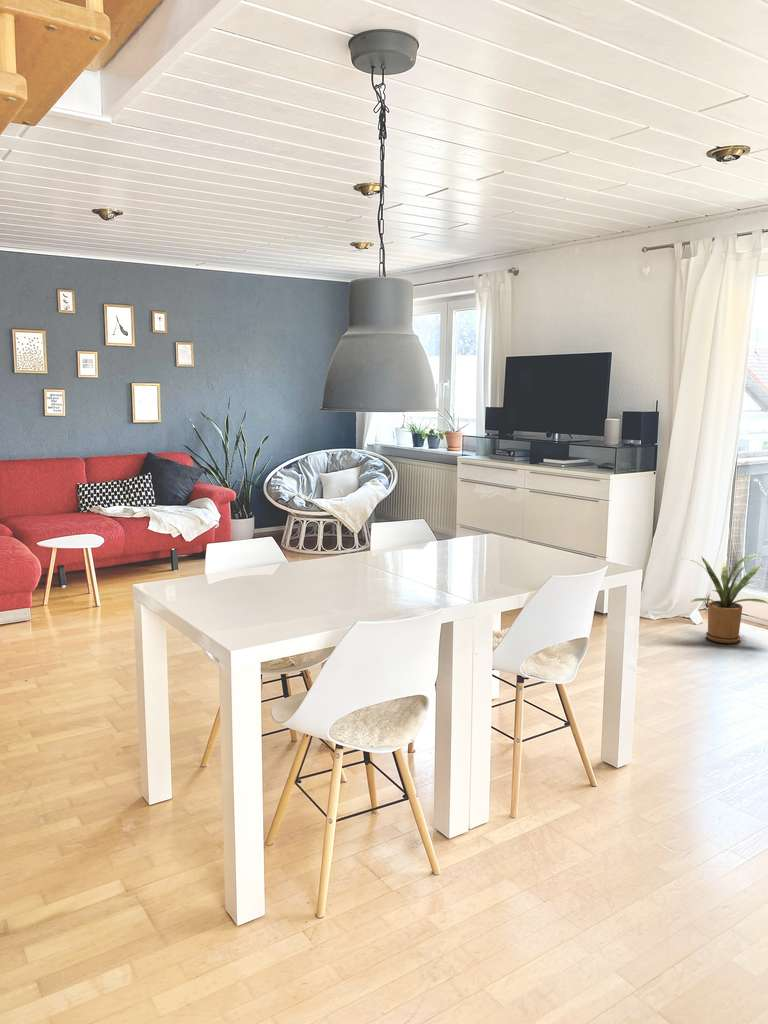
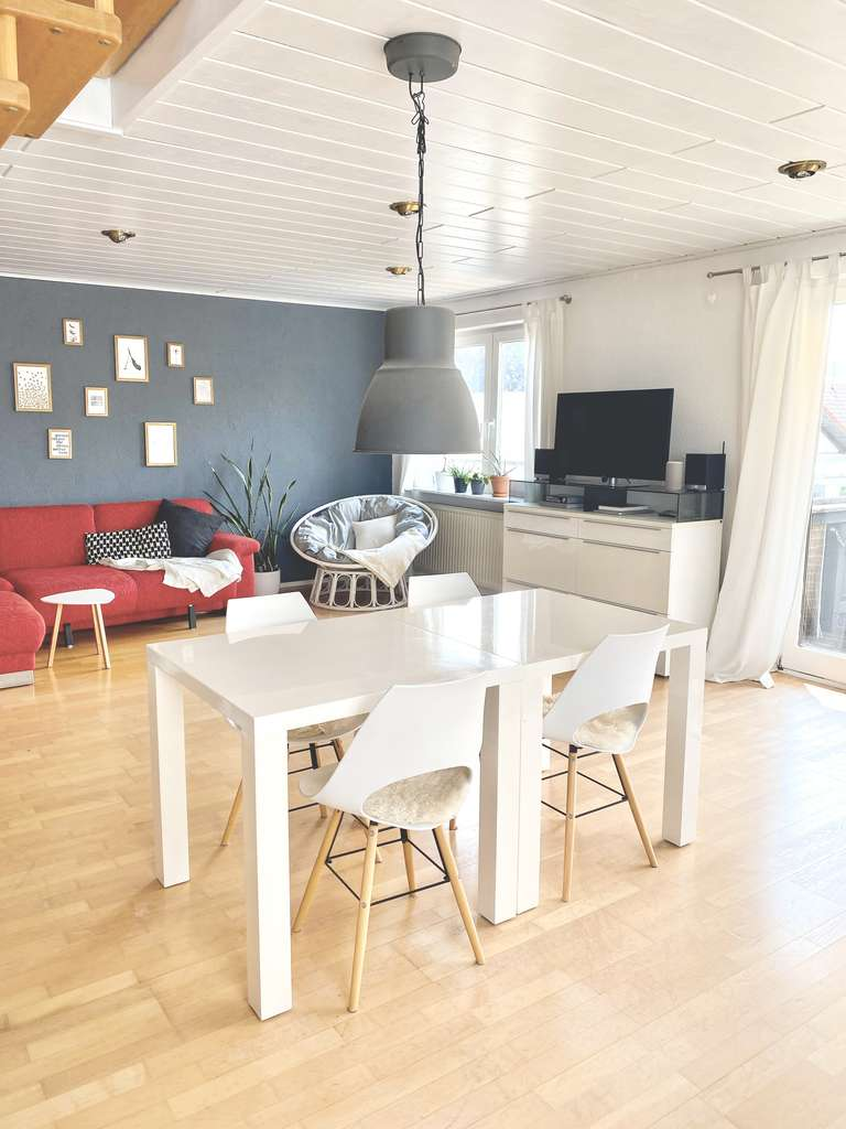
- house plant [681,552,768,644]
